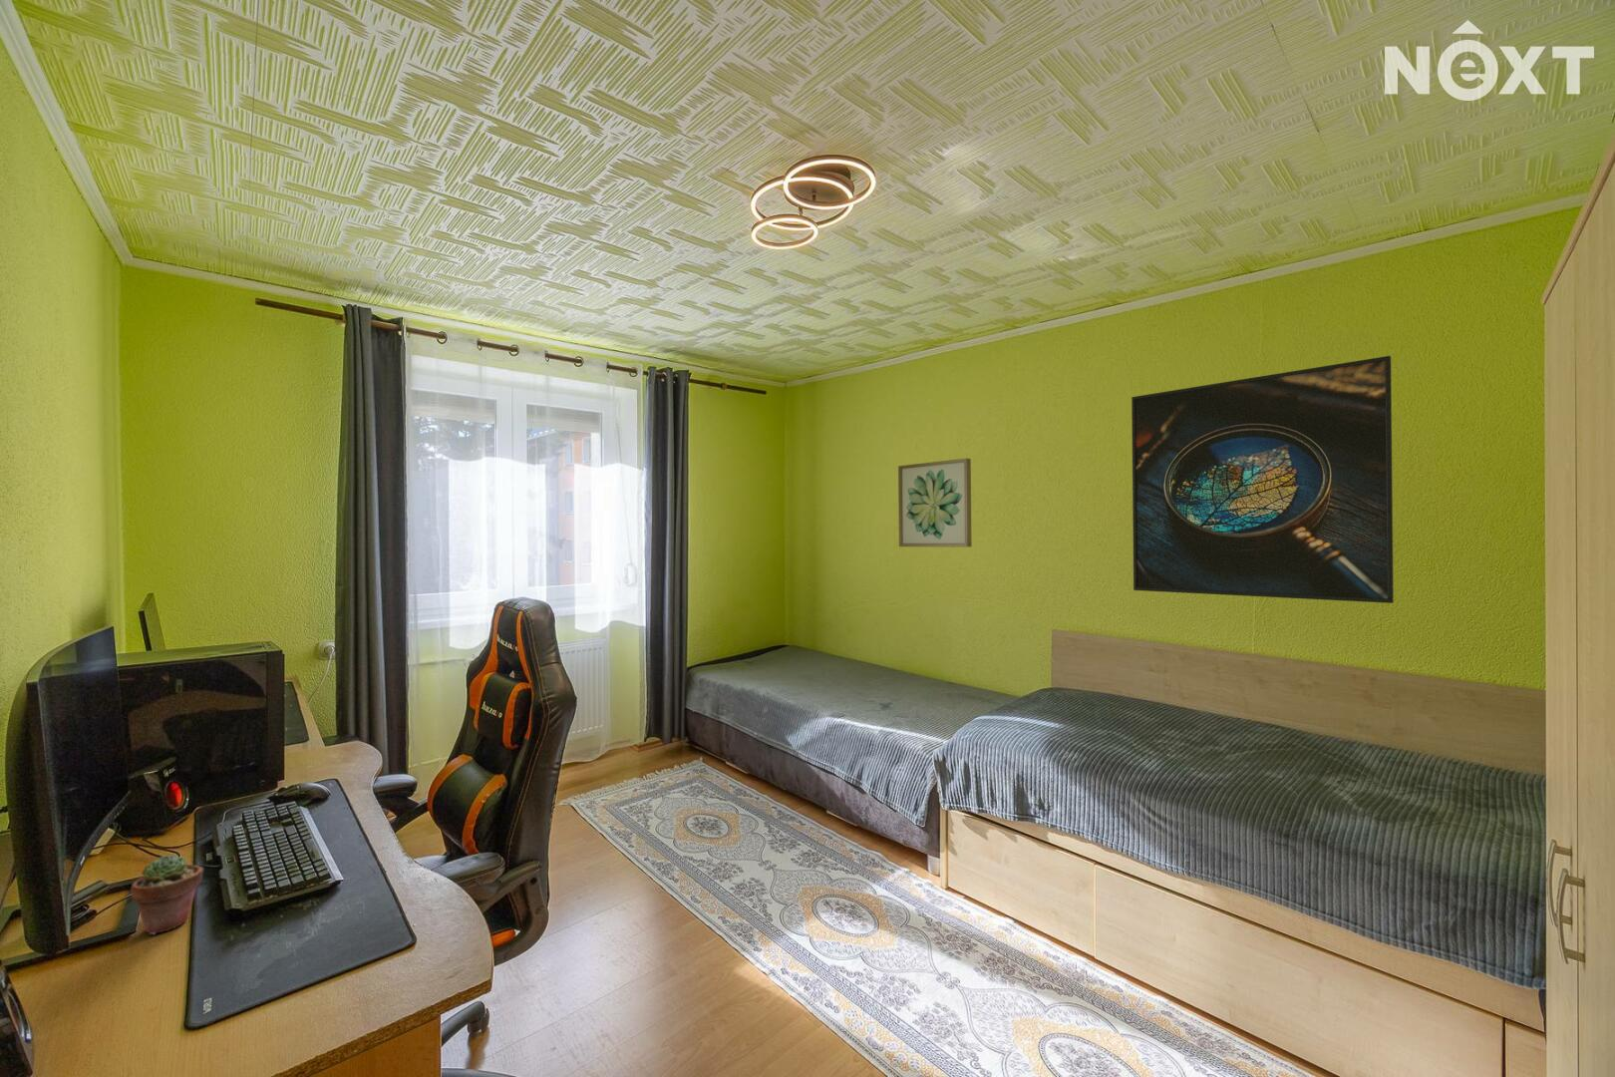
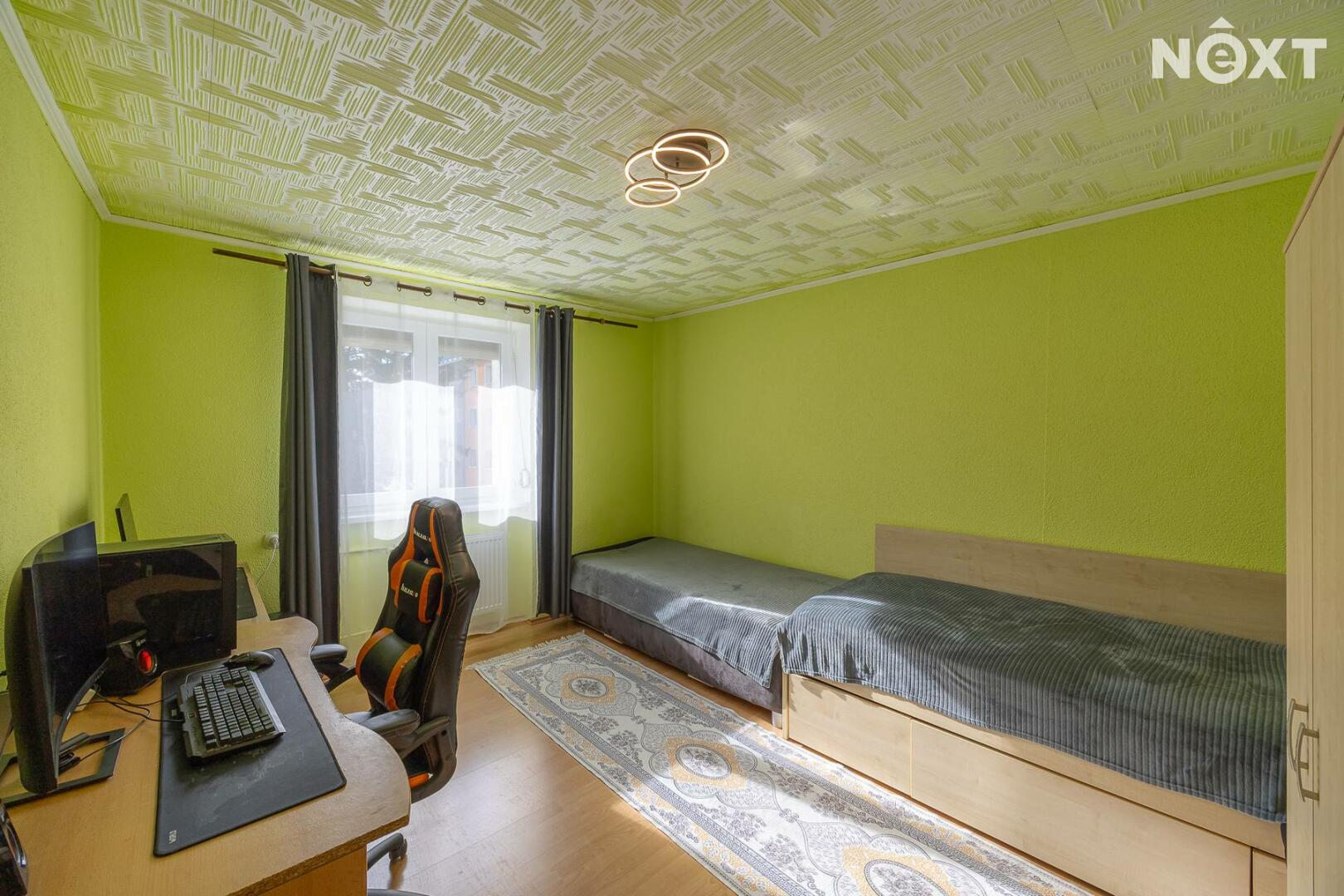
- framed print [1131,355,1395,605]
- potted succulent [131,852,204,936]
- wall art [898,458,973,547]
